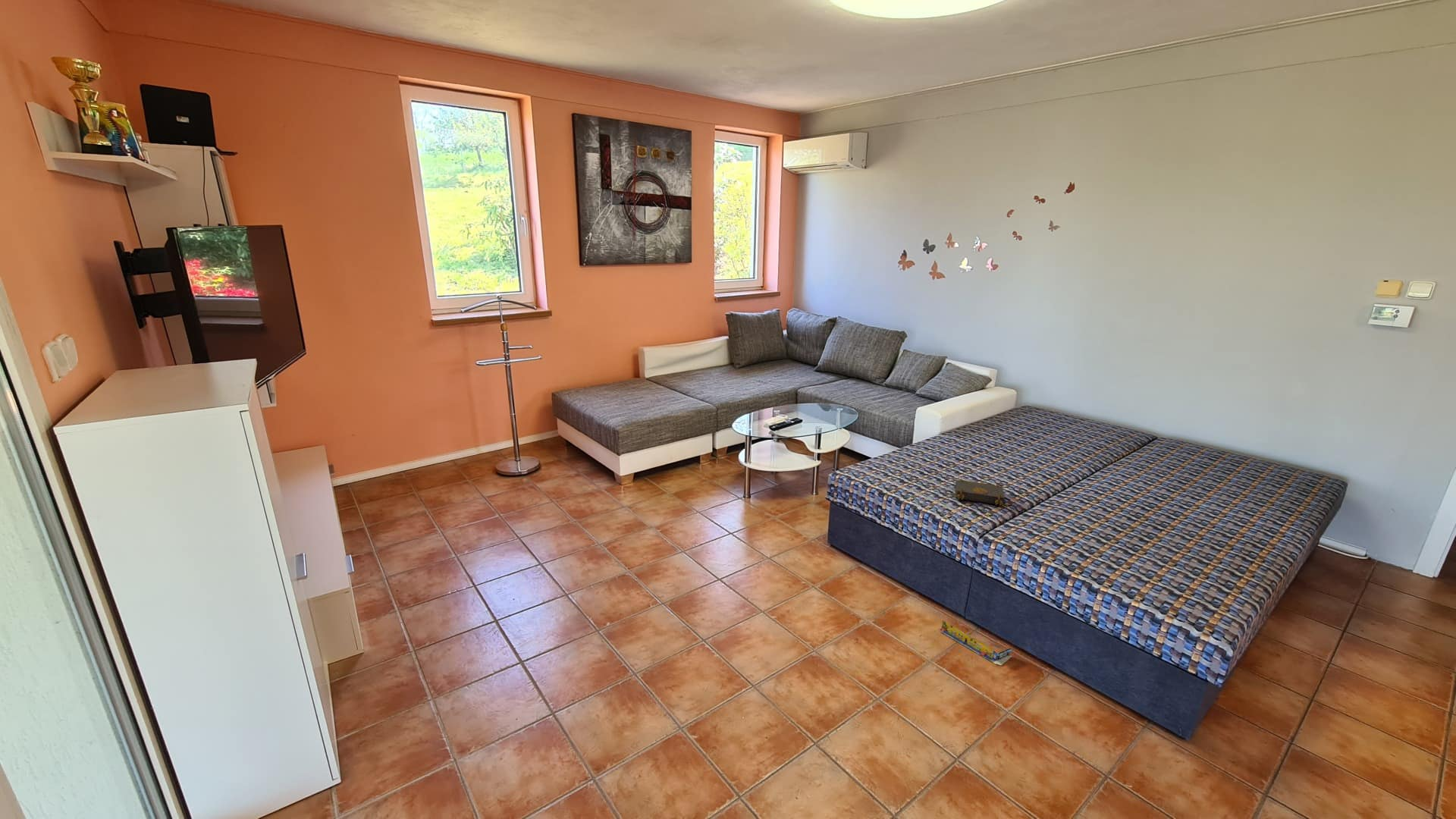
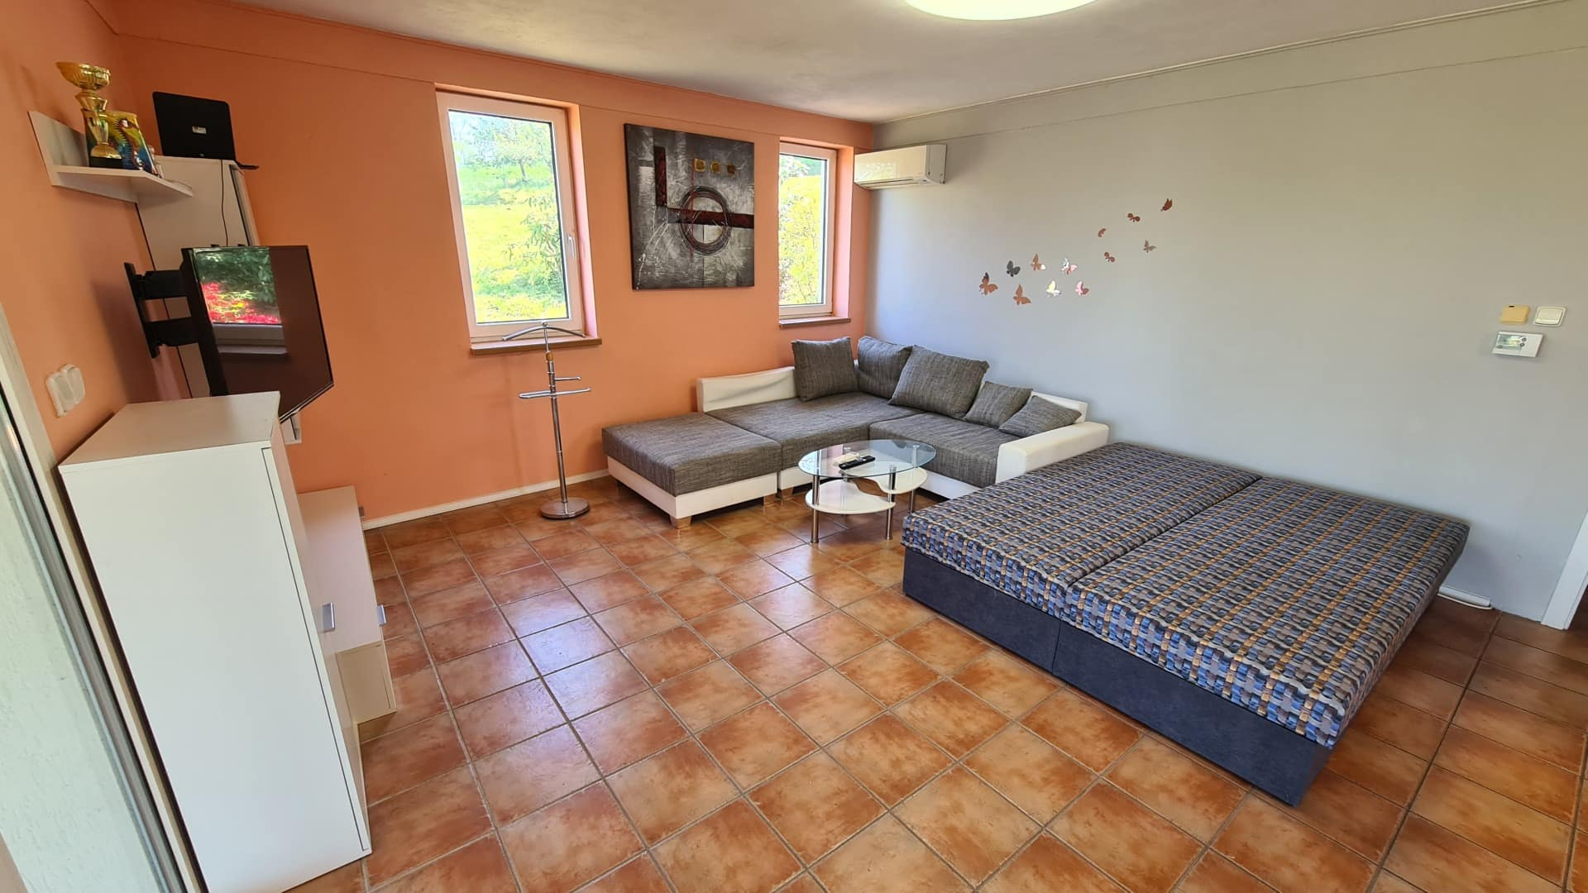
- book [955,478,1006,507]
- architectural model [938,620,1013,666]
